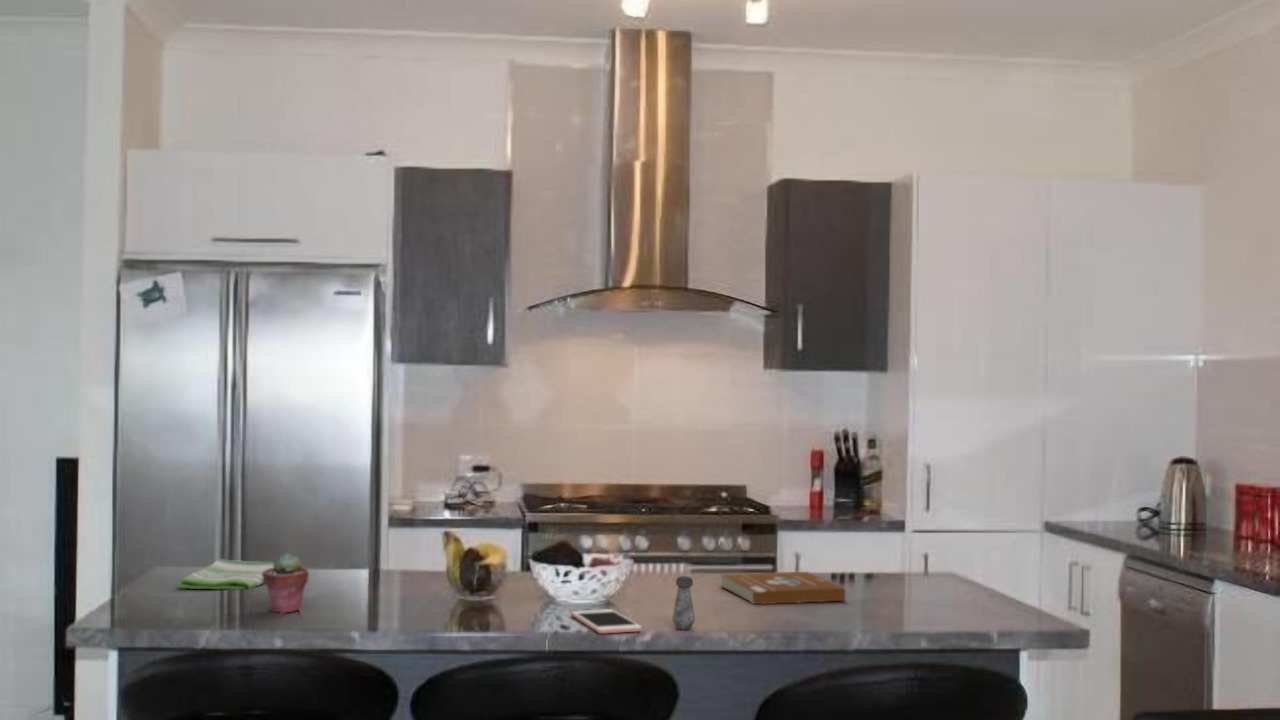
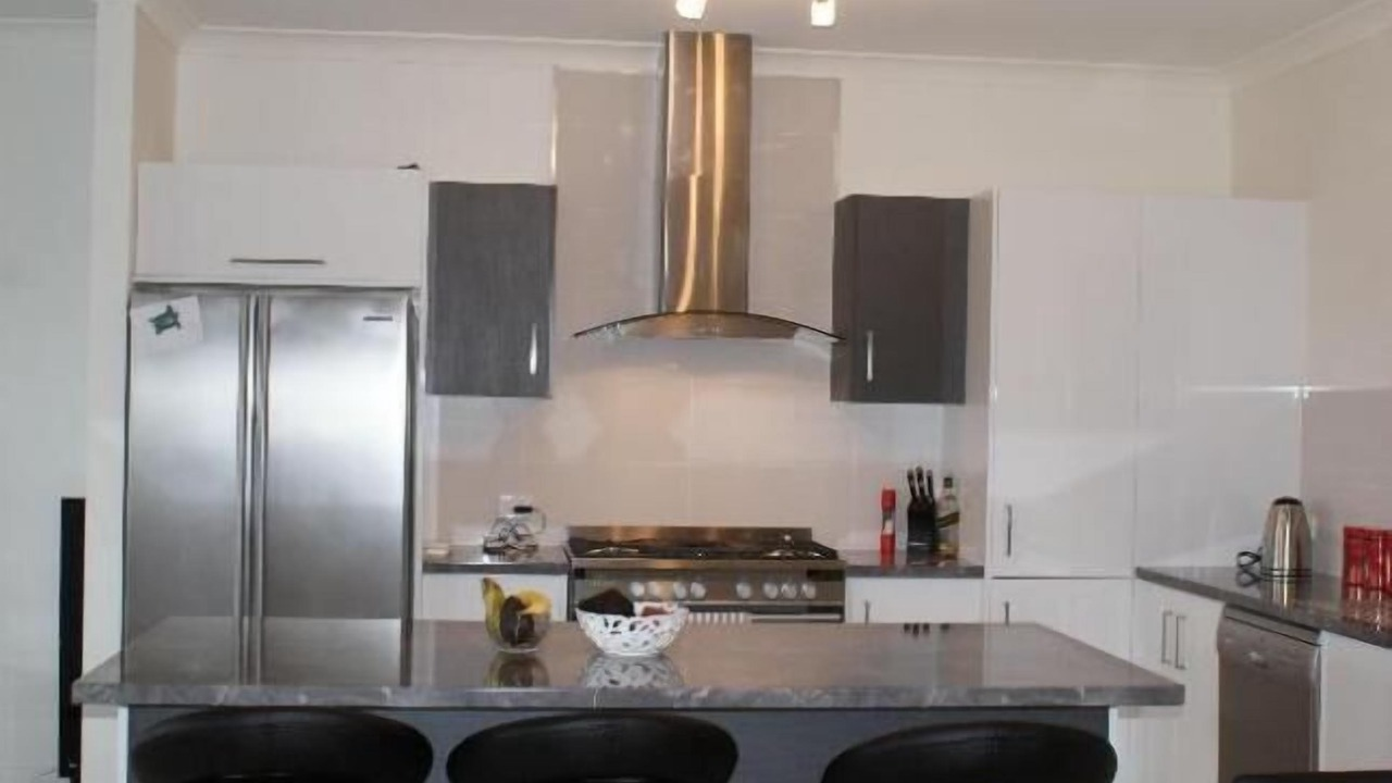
- cell phone [570,608,643,634]
- dish towel [178,558,275,591]
- book [720,571,847,605]
- salt shaker [671,575,696,631]
- potted succulent [262,552,310,615]
